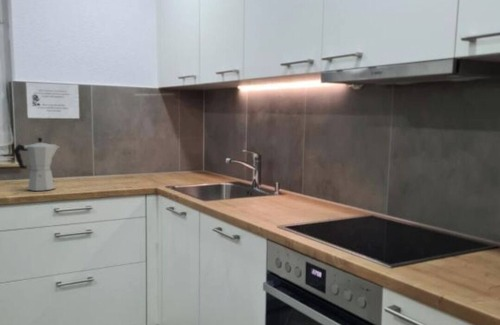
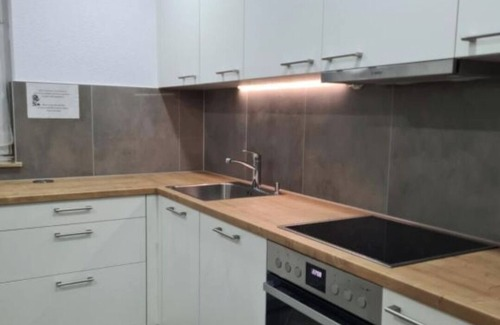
- moka pot [12,137,61,192]
